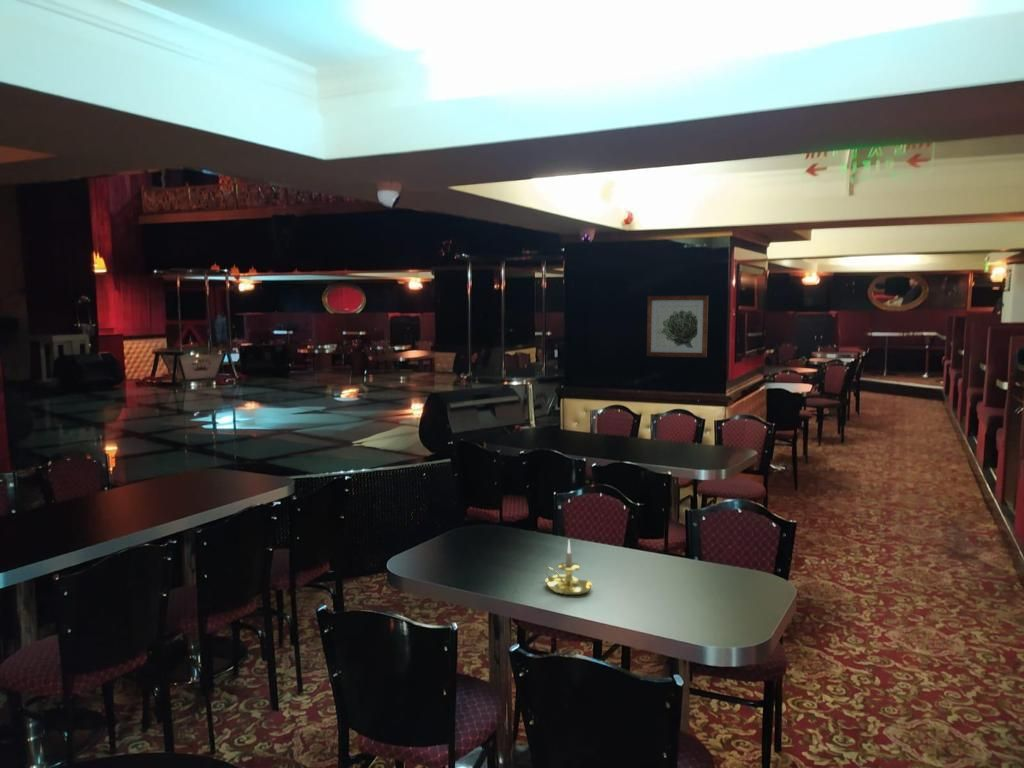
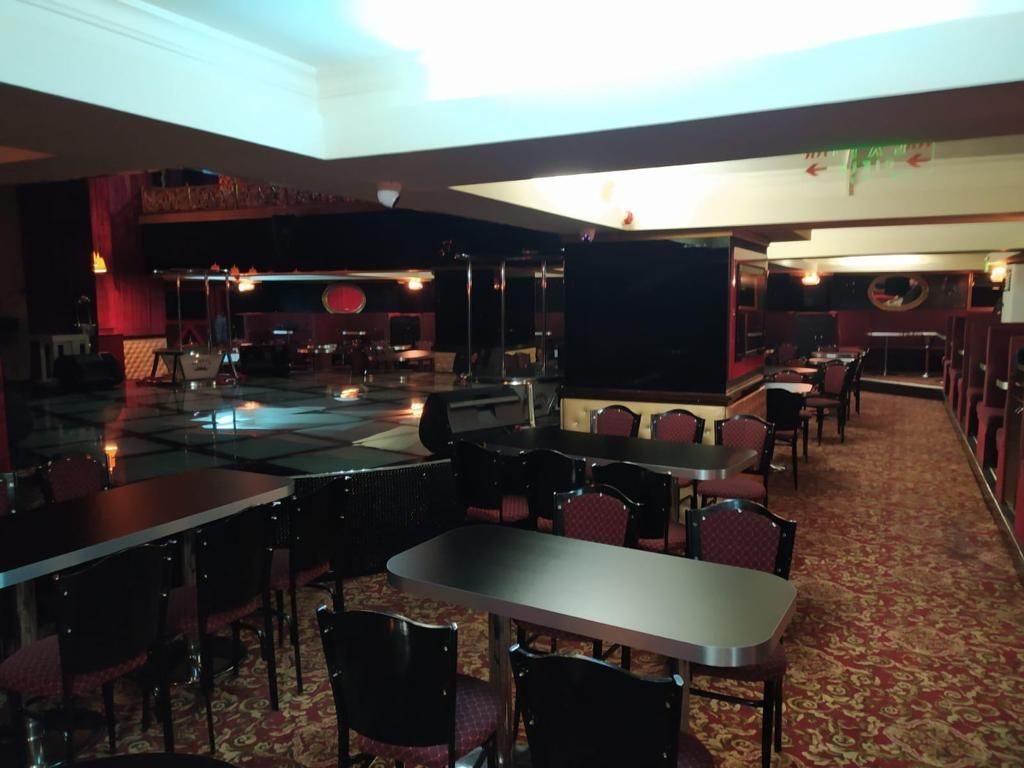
- wall art [646,295,709,358]
- candle holder [542,539,593,596]
